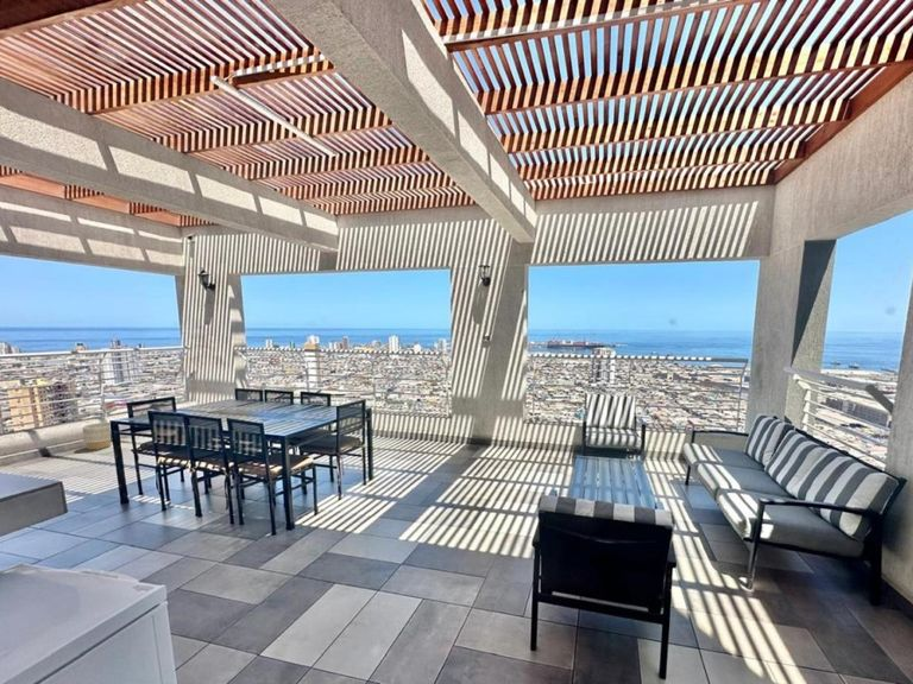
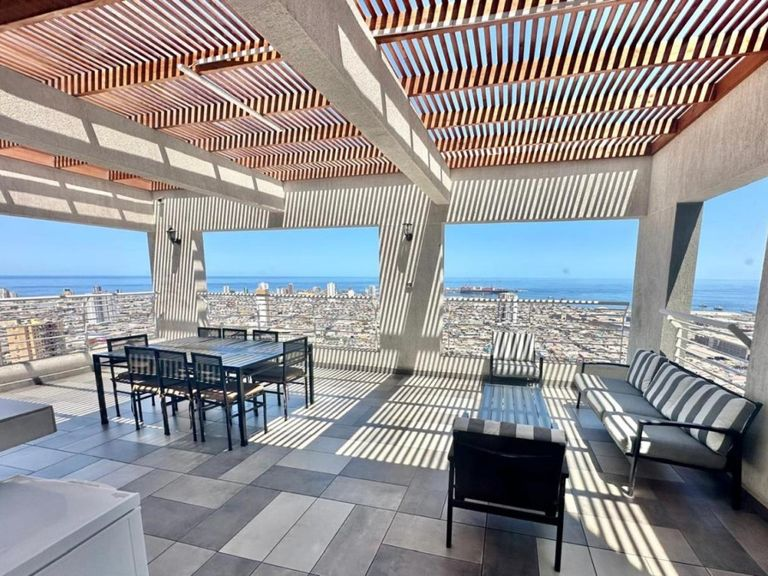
- planter [82,422,112,451]
